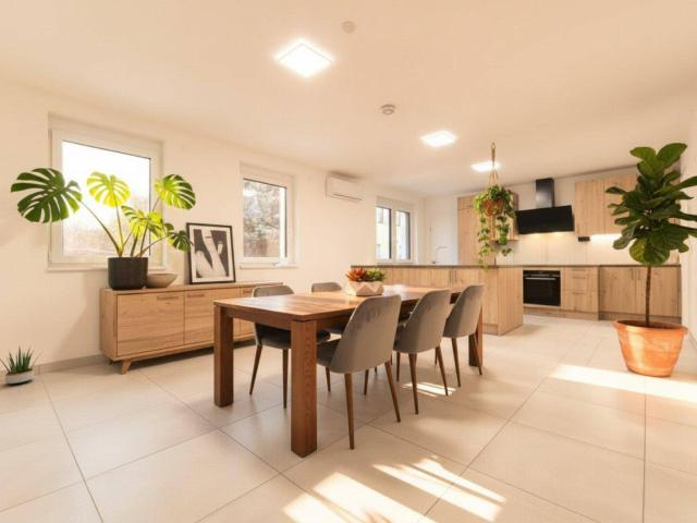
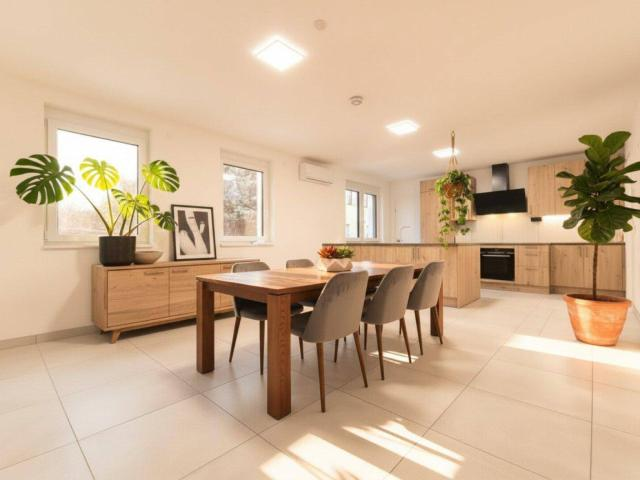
- potted plant [0,345,44,386]
